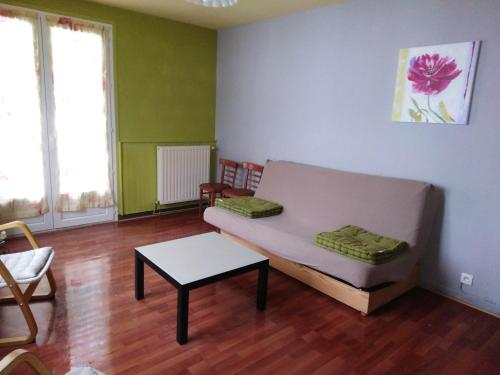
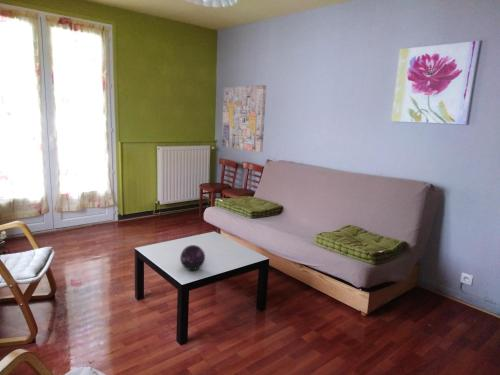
+ decorative orb [179,244,206,271]
+ wall art [221,84,267,153]
